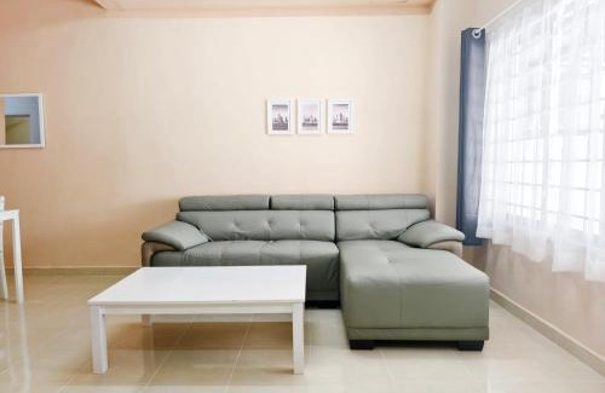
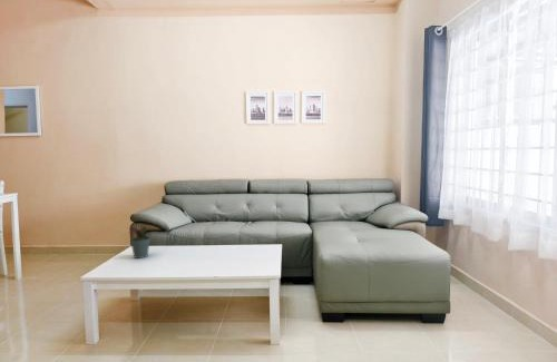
+ potted plant [126,222,153,260]
